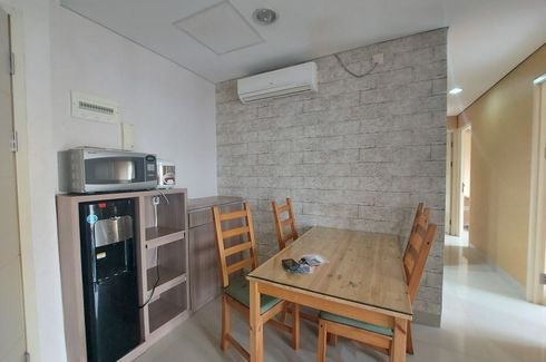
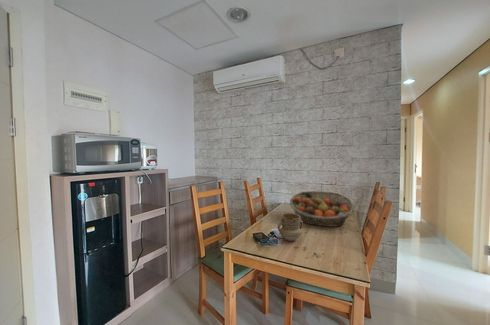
+ fruit basket [289,190,356,228]
+ mug [277,212,304,242]
